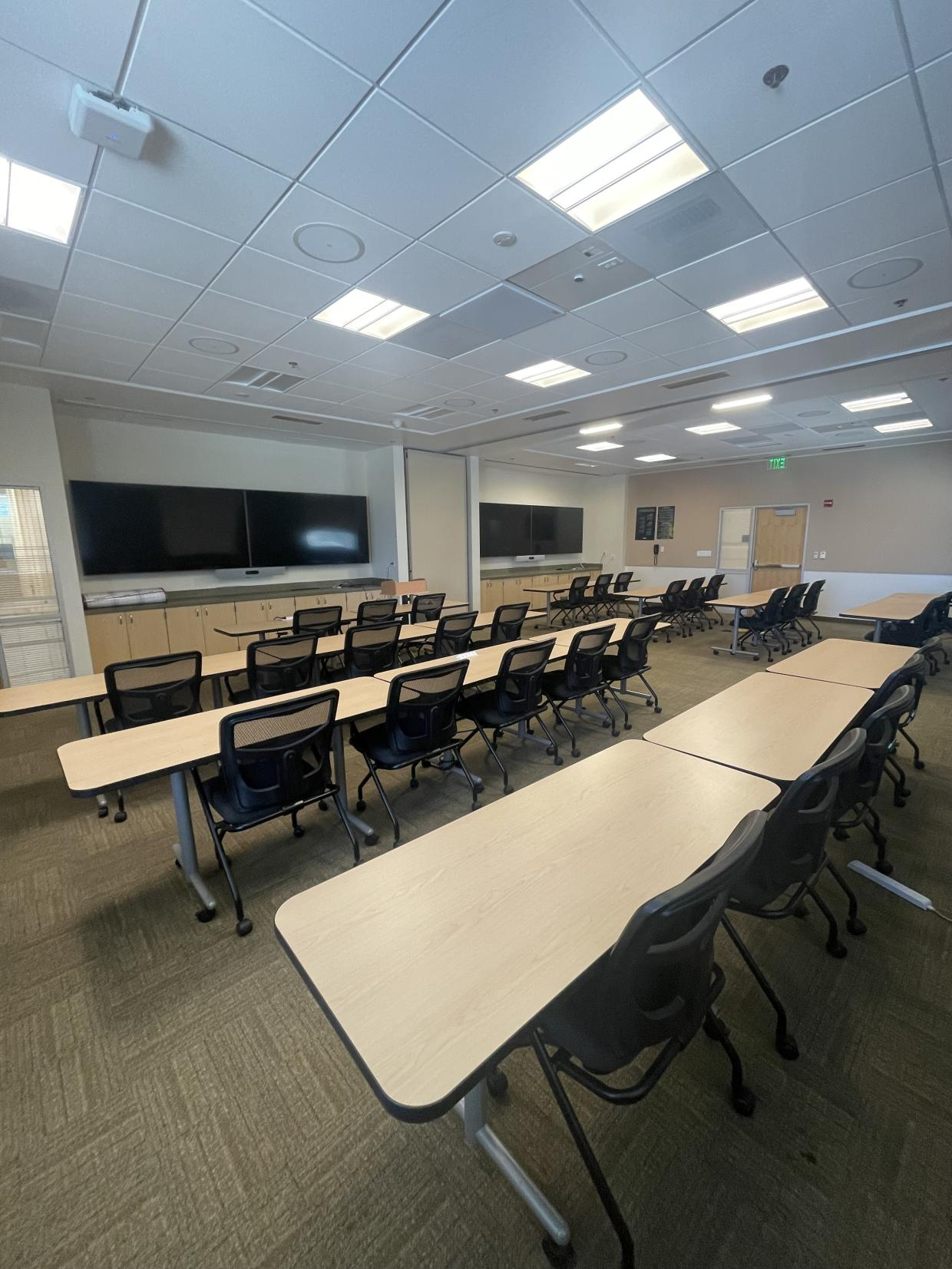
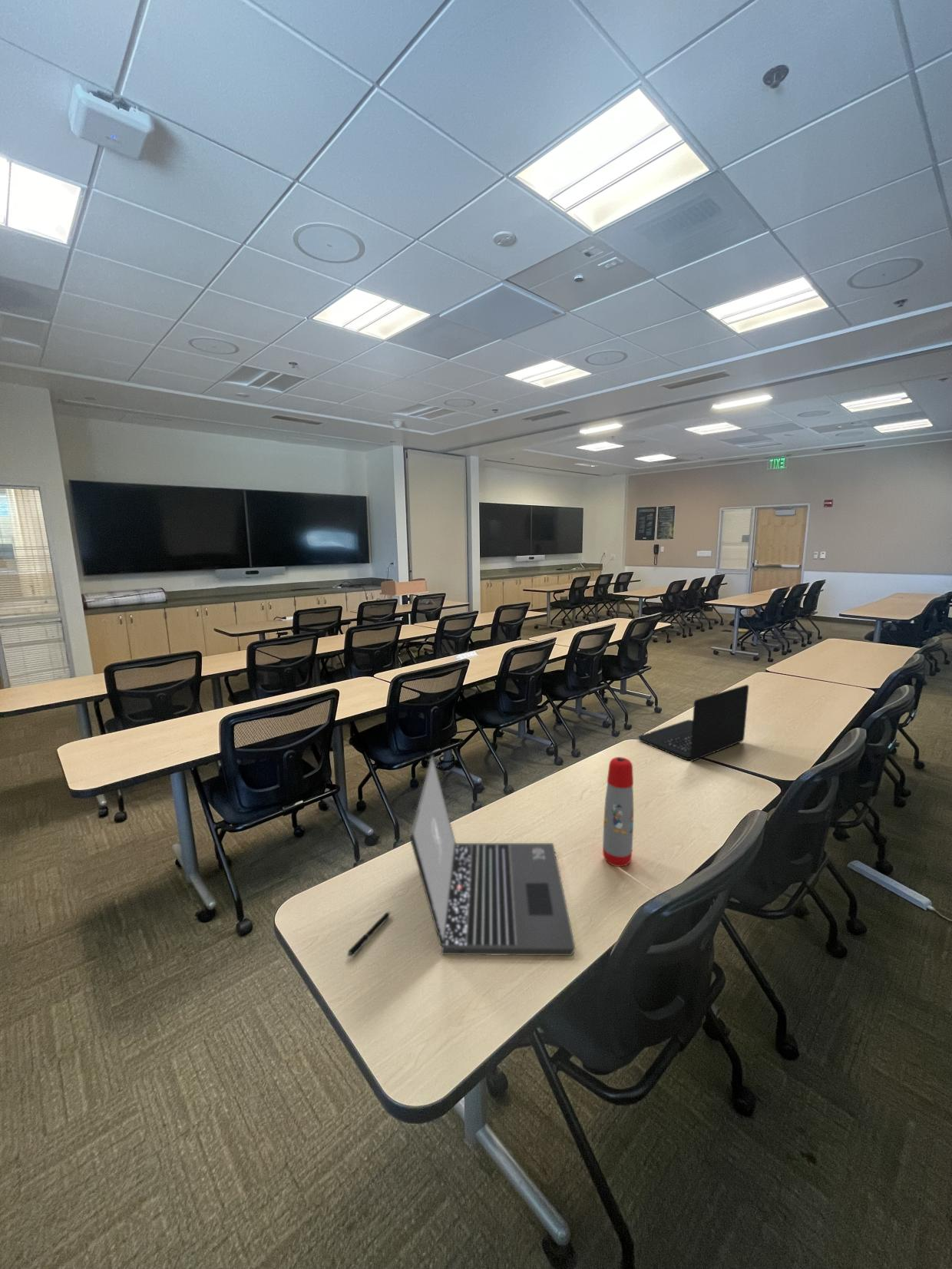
+ pen [347,910,392,957]
+ laptop [409,754,577,957]
+ water bottle [602,756,634,867]
+ laptop [637,684,749,762]
